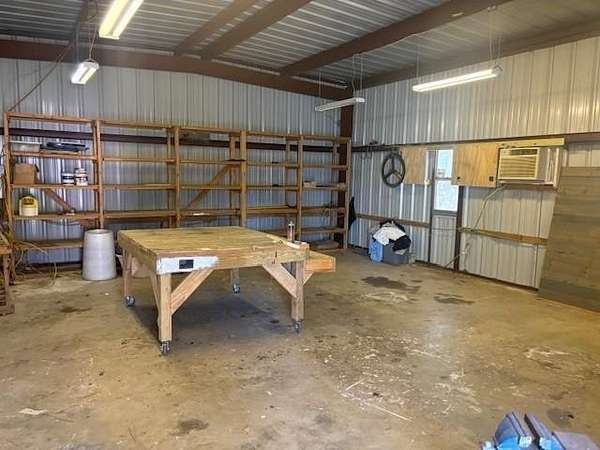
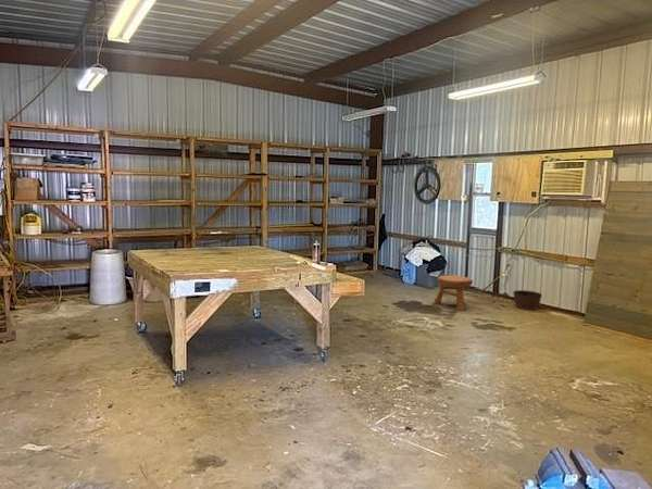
+ stool [432,274,474,312]
+ basket [512,289,543,311]
